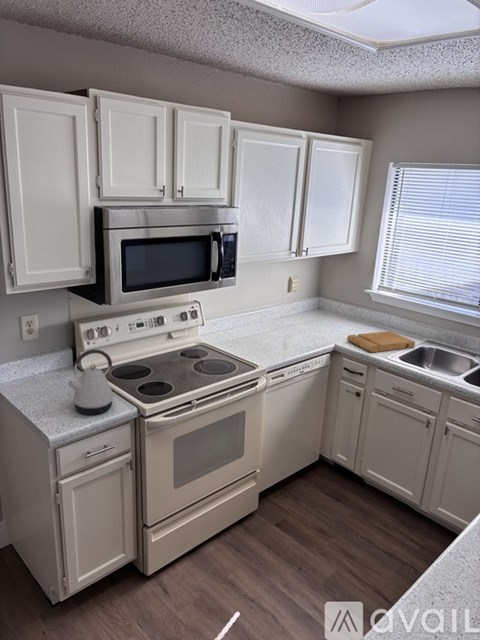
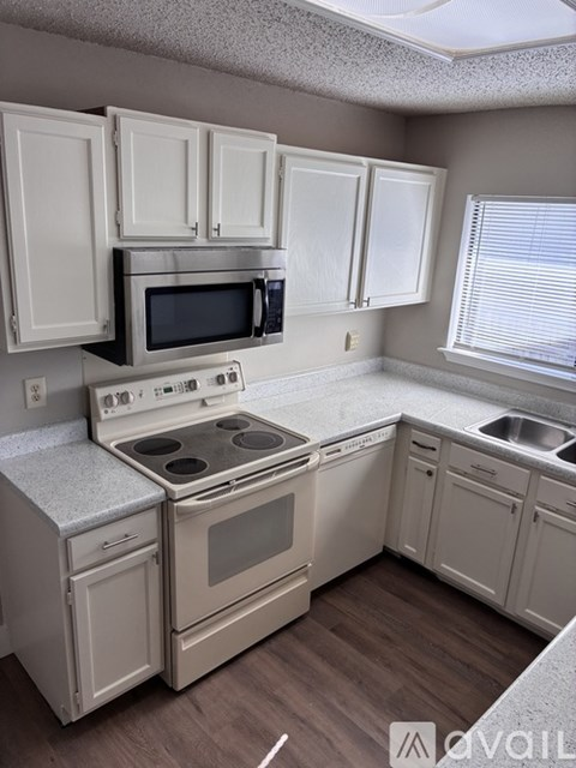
- cutting board [346,330,416,353]
- kettle [66,348,117,415]
